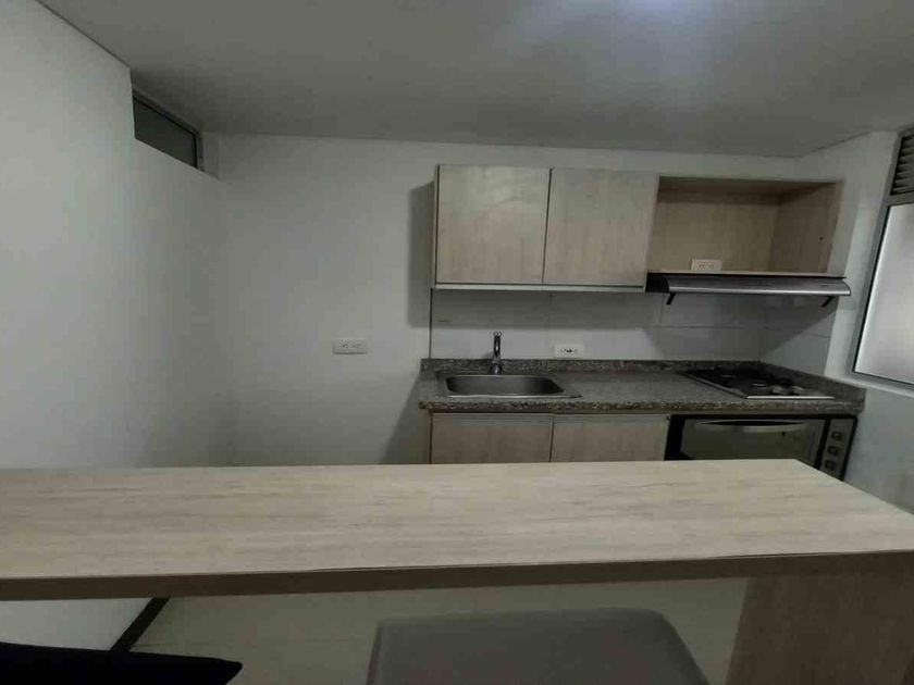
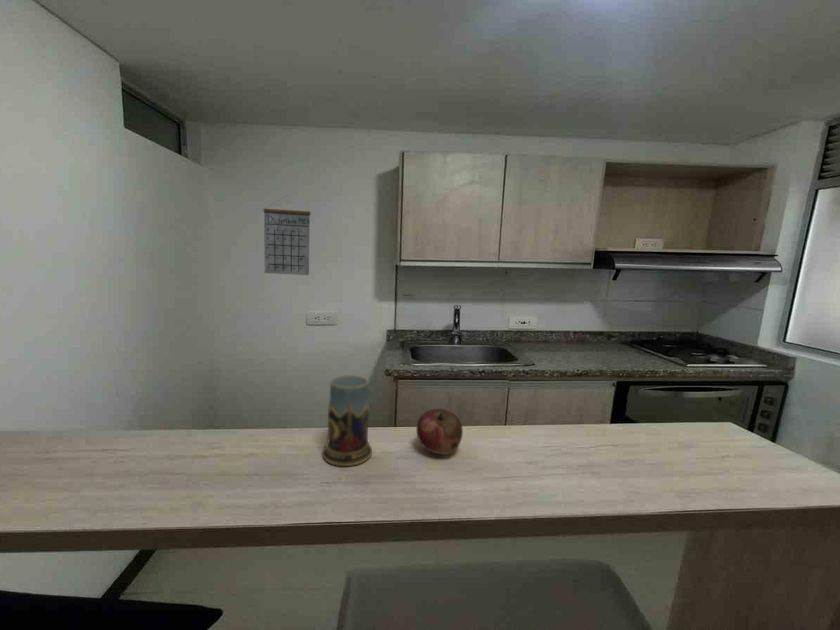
+ calendar [263,194,311,276]
+ mug [321,374,373,467]
+ fruit [415,408,464,456]
